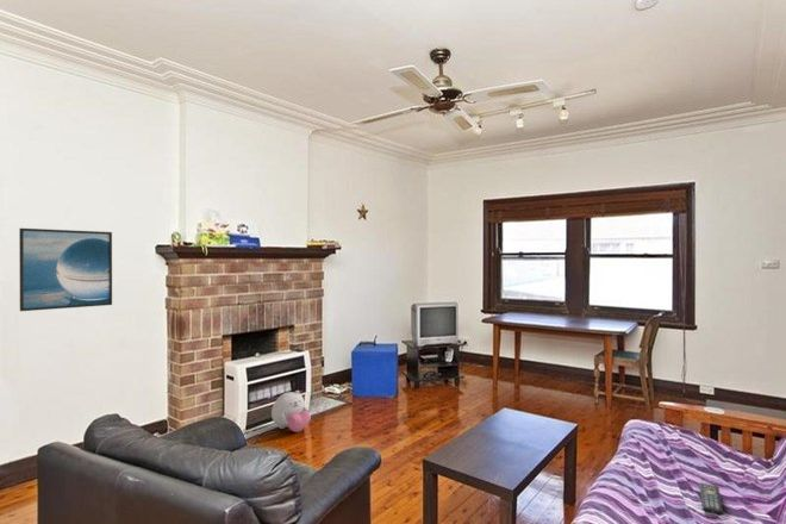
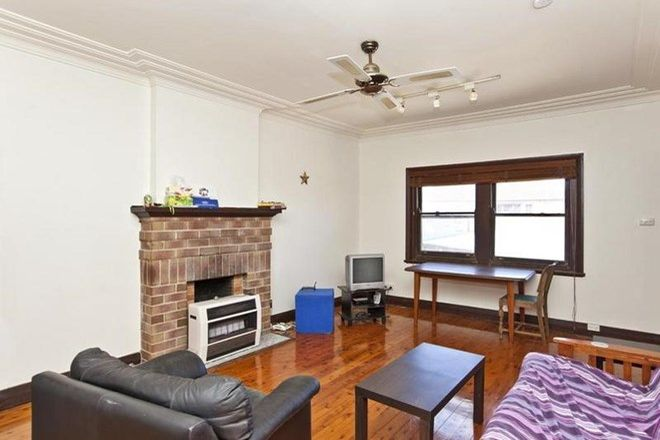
- plush toy [270,389,312,433]
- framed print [18,227,113,312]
- remote control [698,481,724,516]
